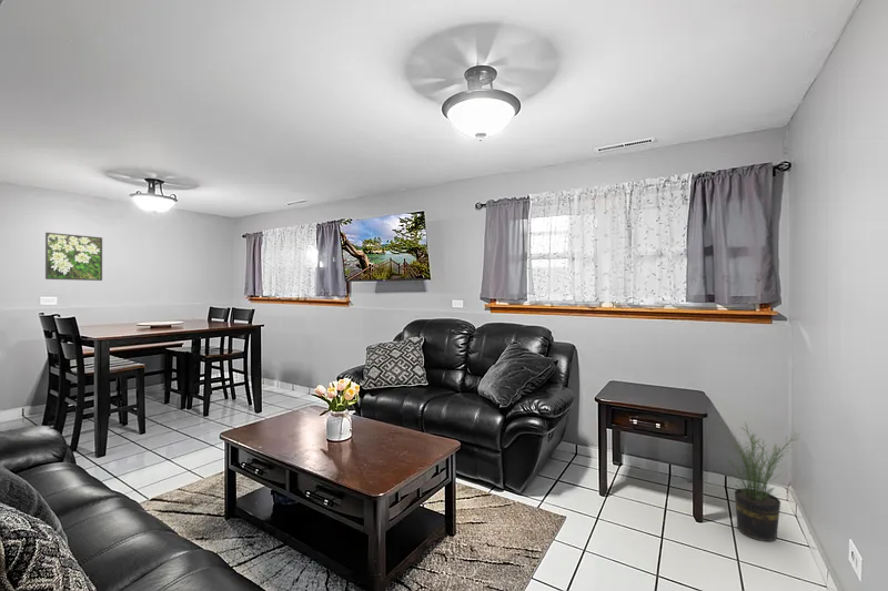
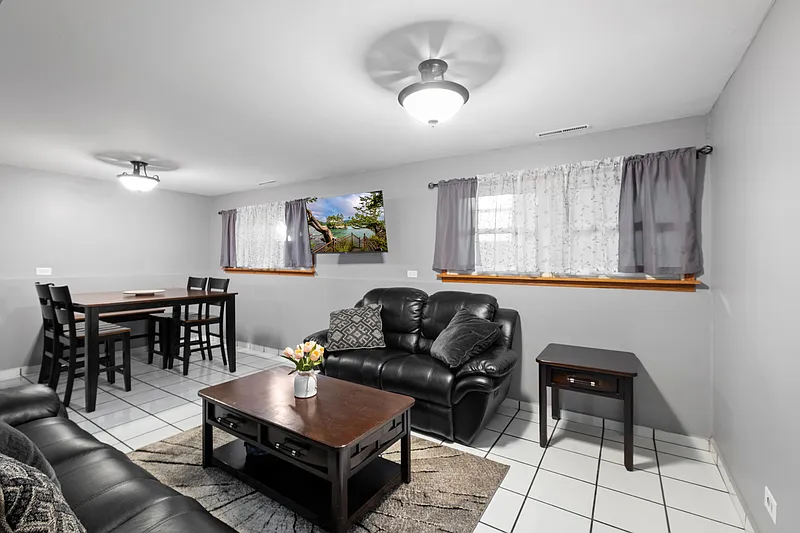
- potted plant [723,422,799,542]
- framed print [44,232,103,282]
